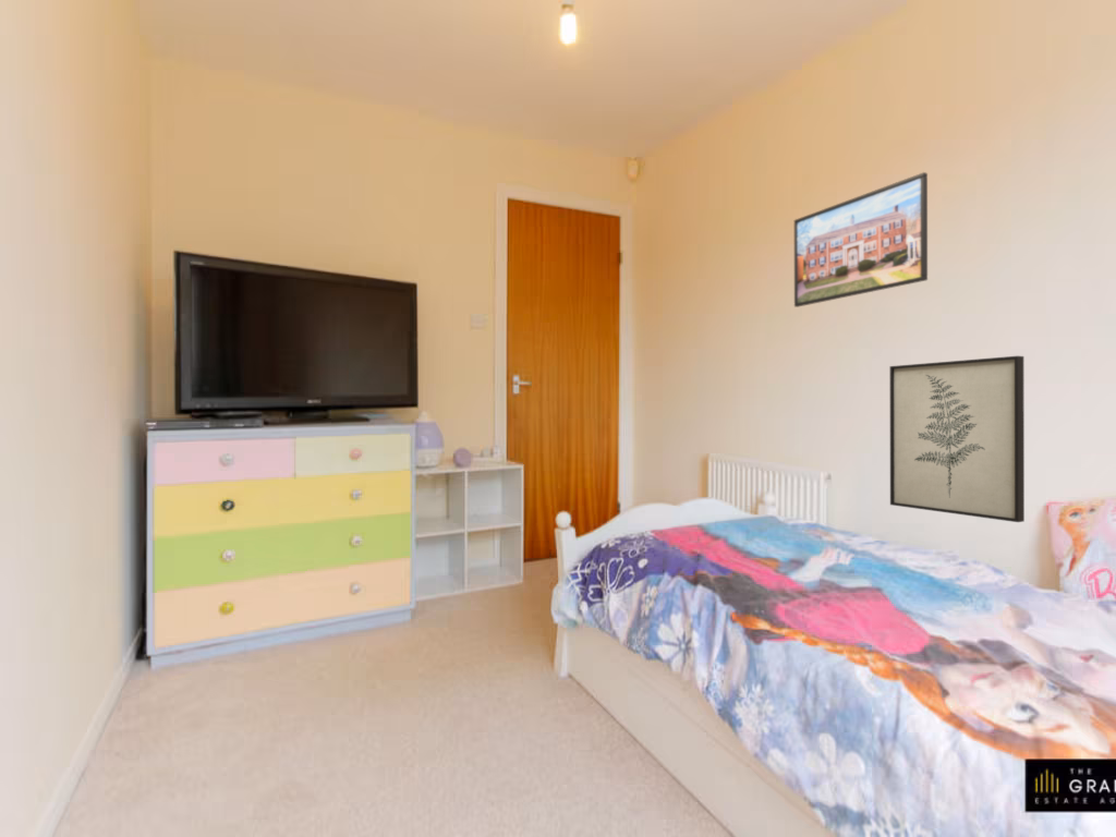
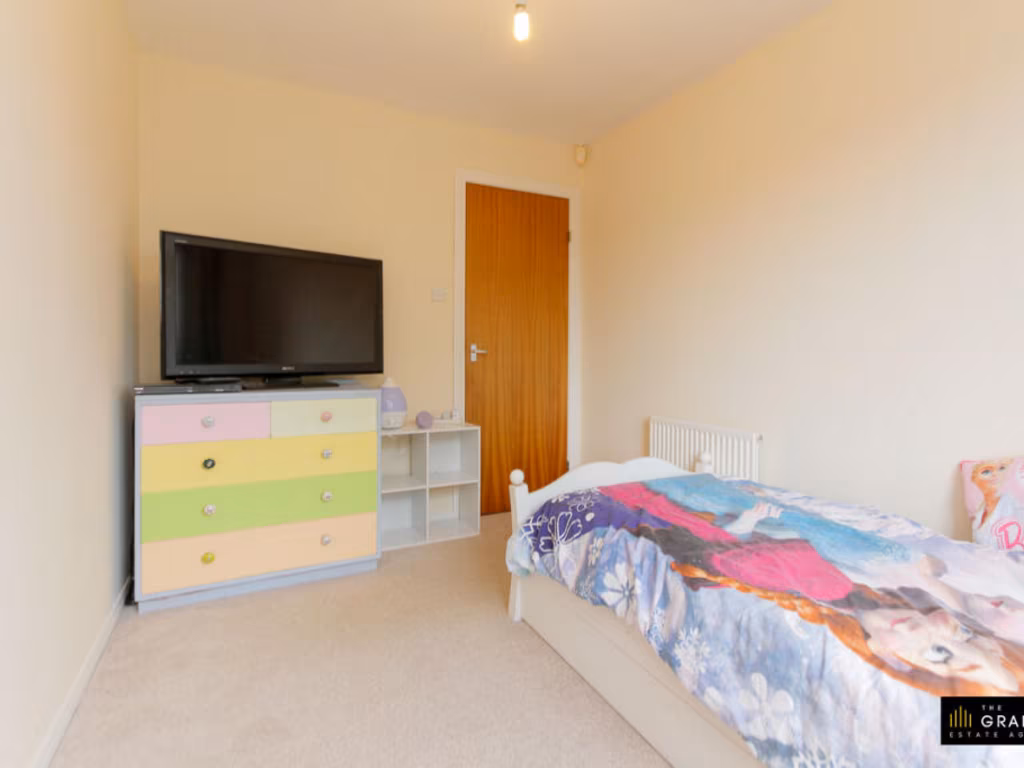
- wall art [889,355,1026,523]
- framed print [793,171,929,308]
